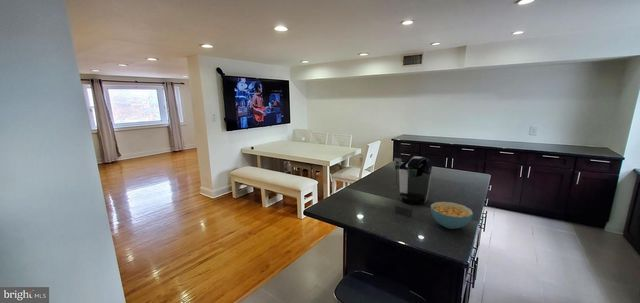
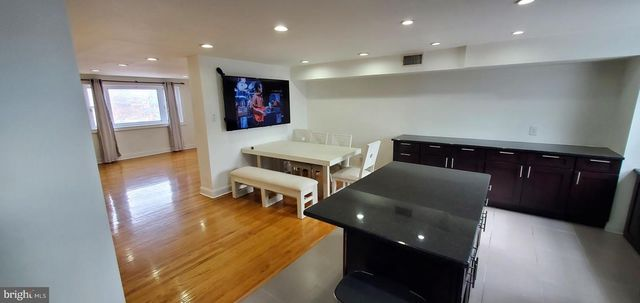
- coffee maker [393,155,433,206]
- cereal bowl [430,201,474,230]
